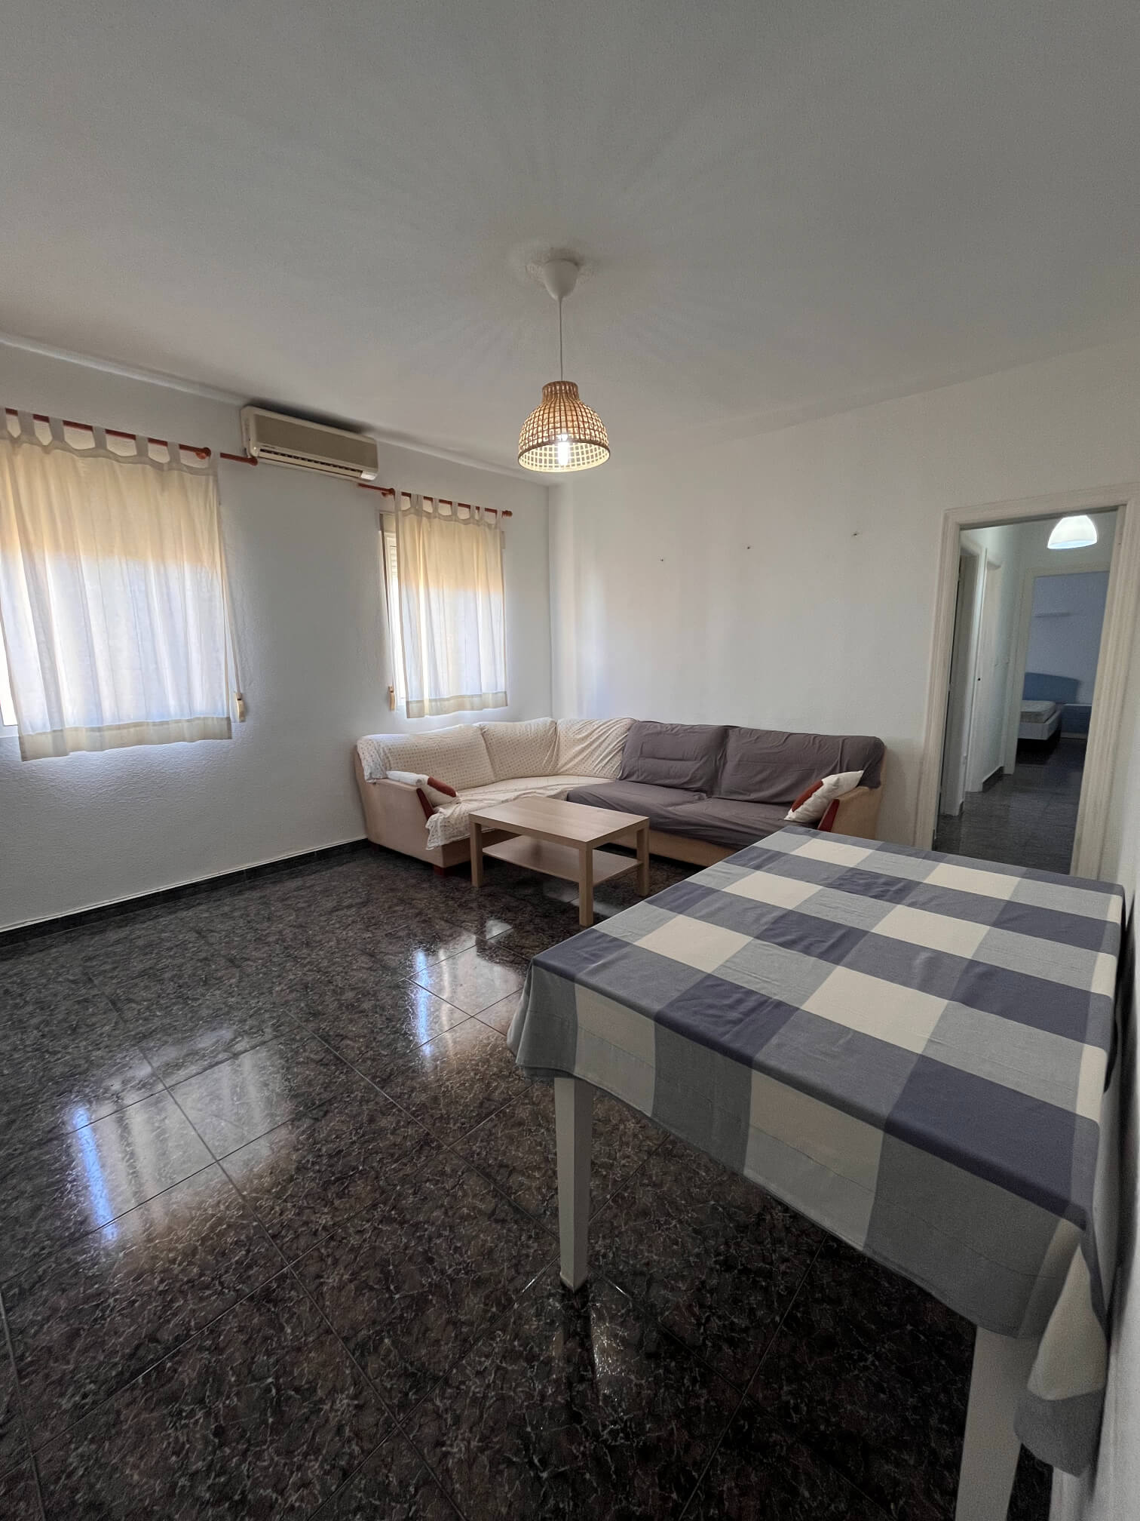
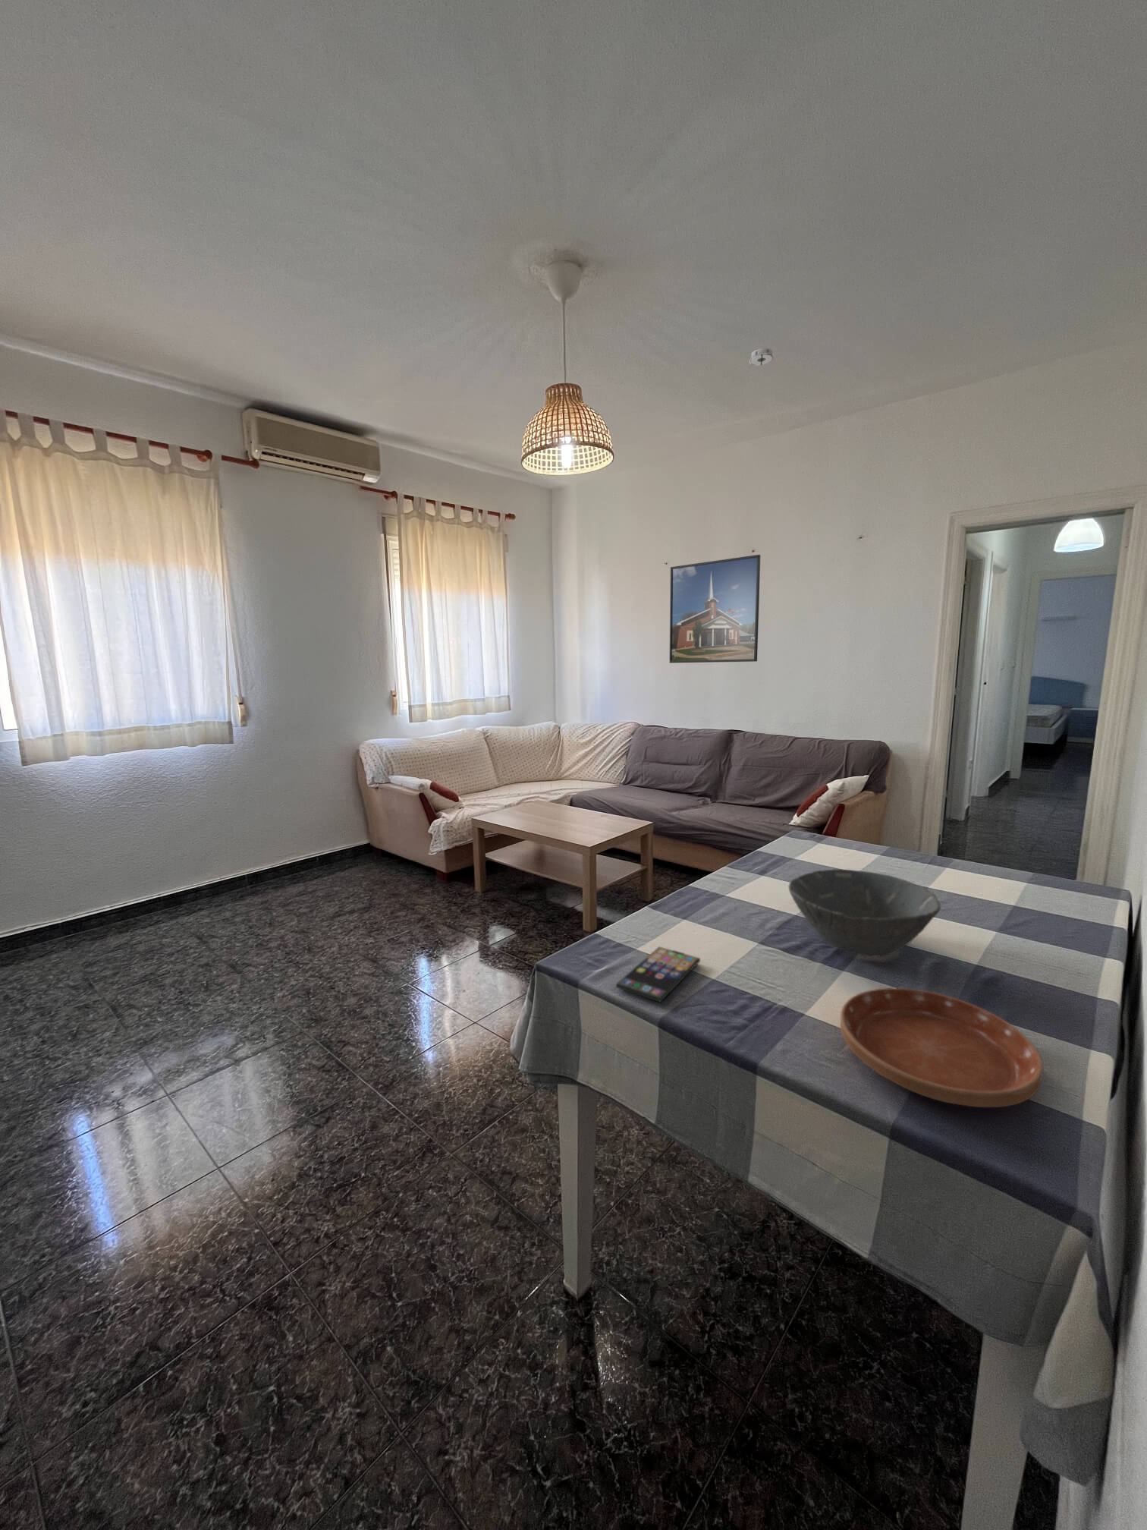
+ smartphone [616,946,701,1004]
+ smoke detector [747,348,775,369]
+ saucer [840,988,1043,1108]
+ bowl [788,869,941,959]
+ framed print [669,554,761,664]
